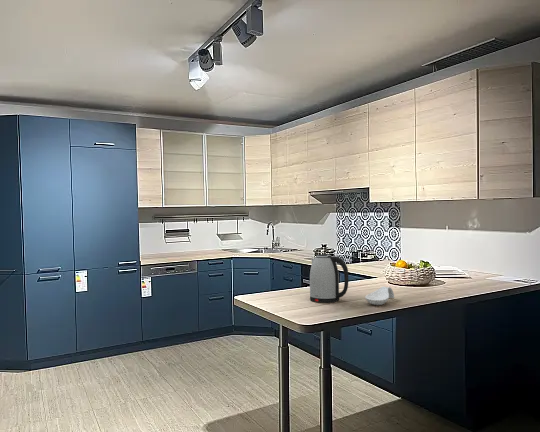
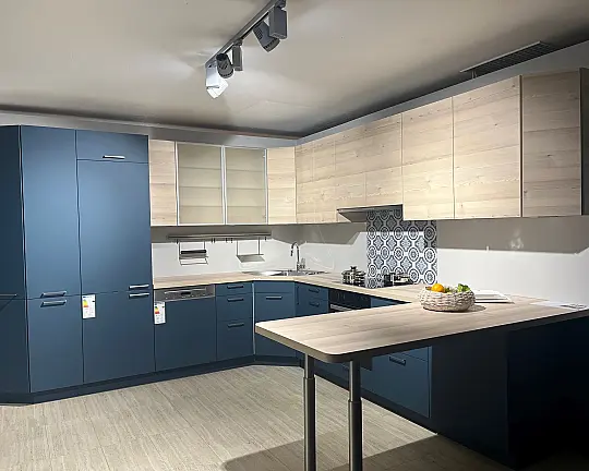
- kettle [309,253,349,304]
- spoon rest [364,286,395,306]
